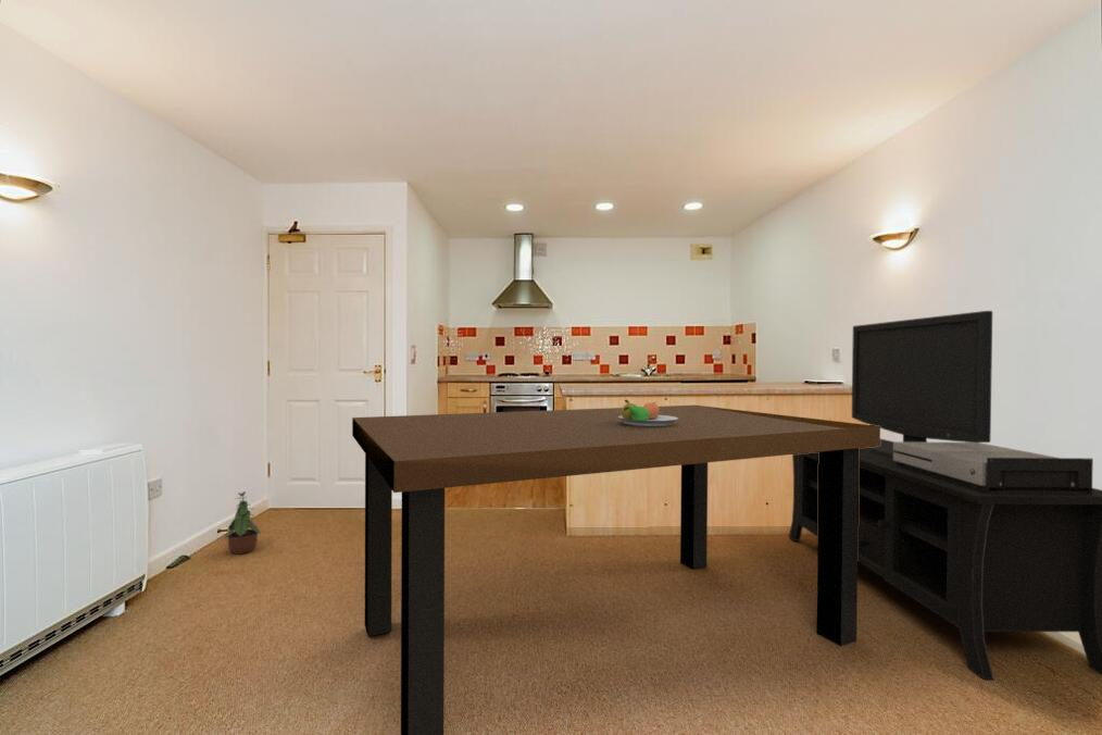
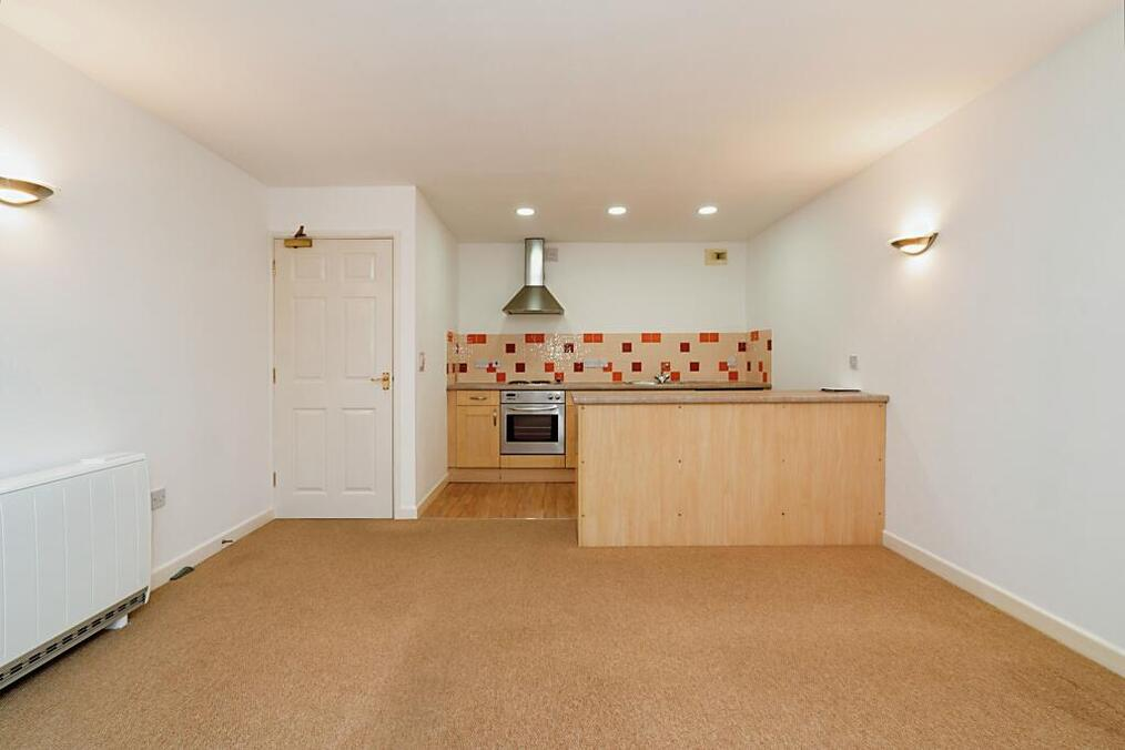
- potted plant [223,490,262,556]
- fruit bowl [618,399,678,426]
- dining table [351,404,881,735]
- media console [788,310,1102,681]
